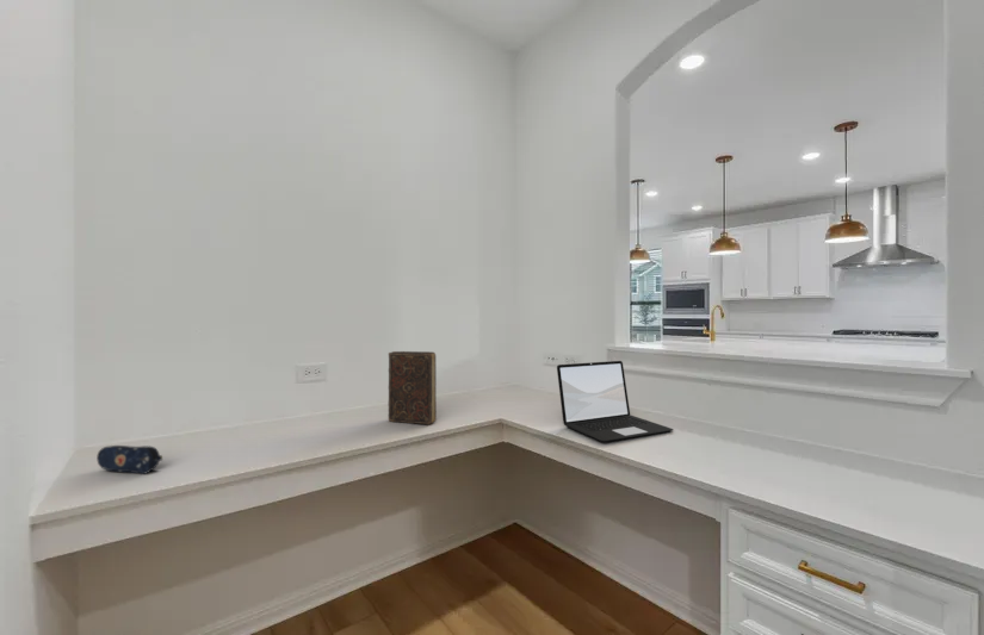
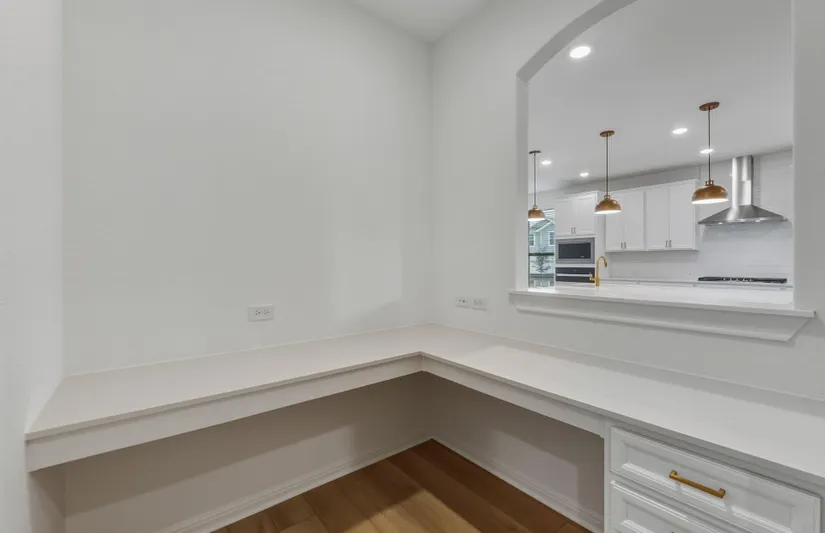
- pencil case [95,444,163,475]
- book [388,350,438,425]
- laptop [556,360,674,443]
